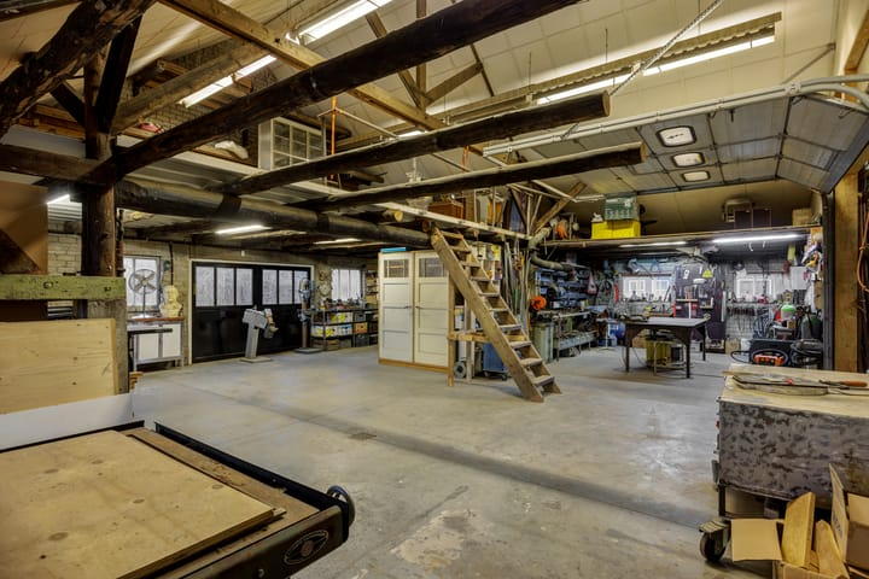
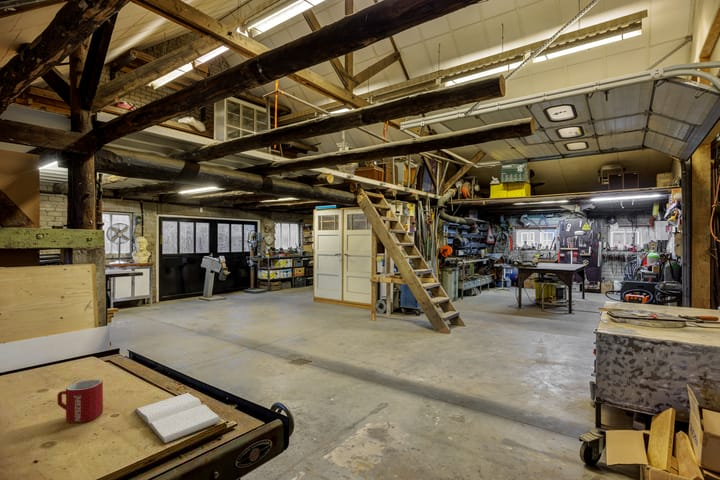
+ mug [56,378,104,424]
+ book [134,392,223,444]
